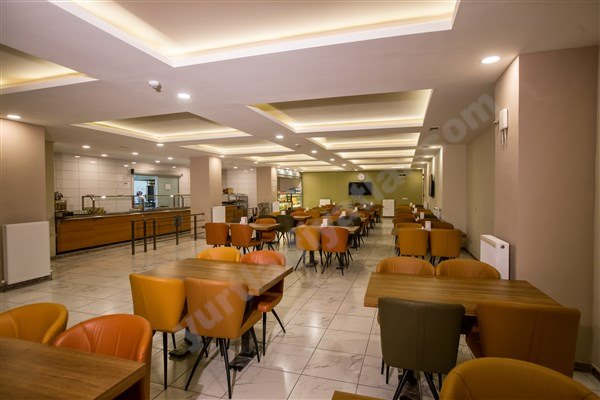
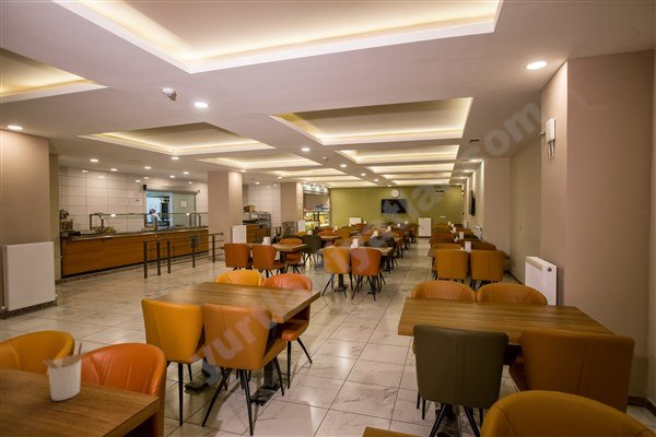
+ utensil holder [42,341,89,402]
